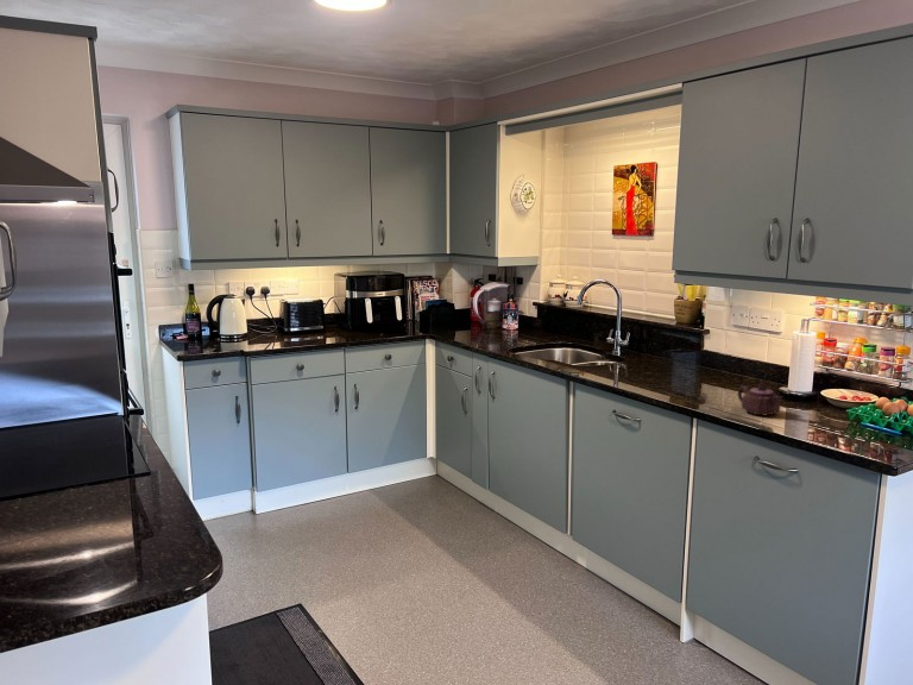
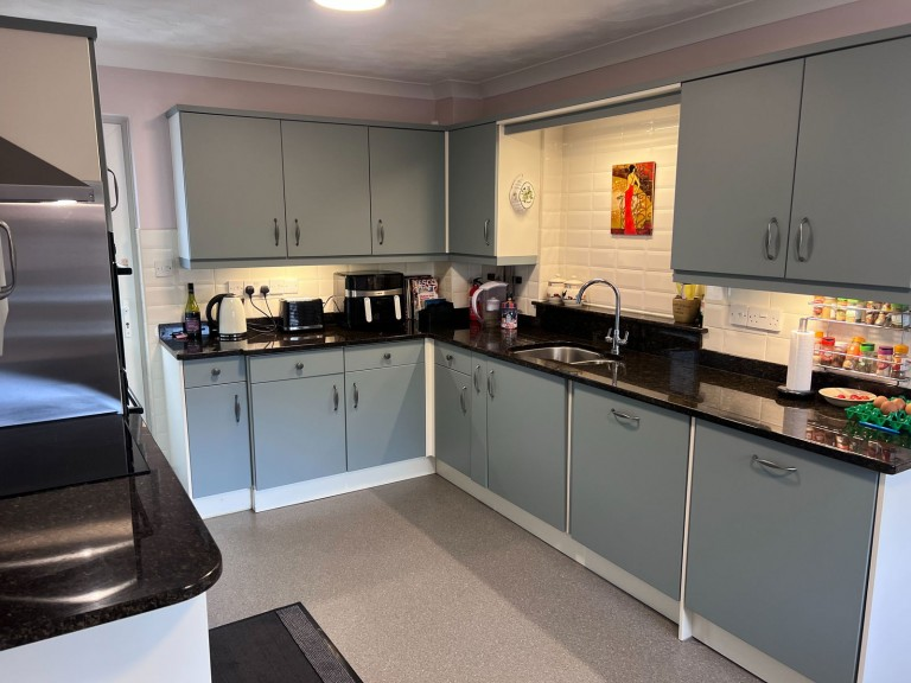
- teapot [736,382,786,417]
